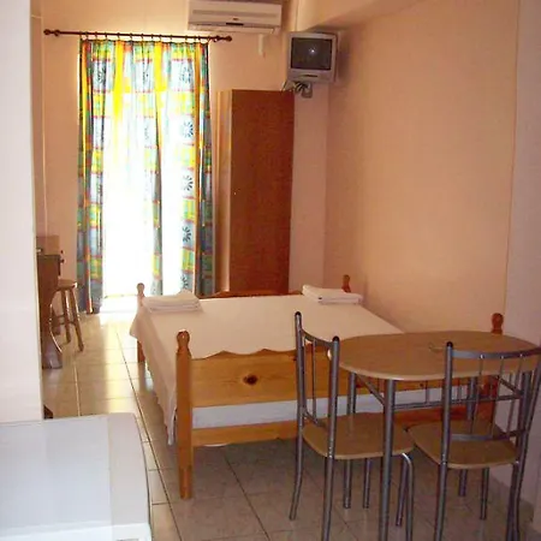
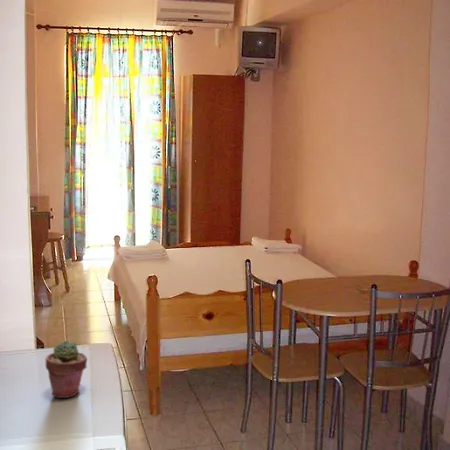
+ potted succulent [45,339,88,399]
